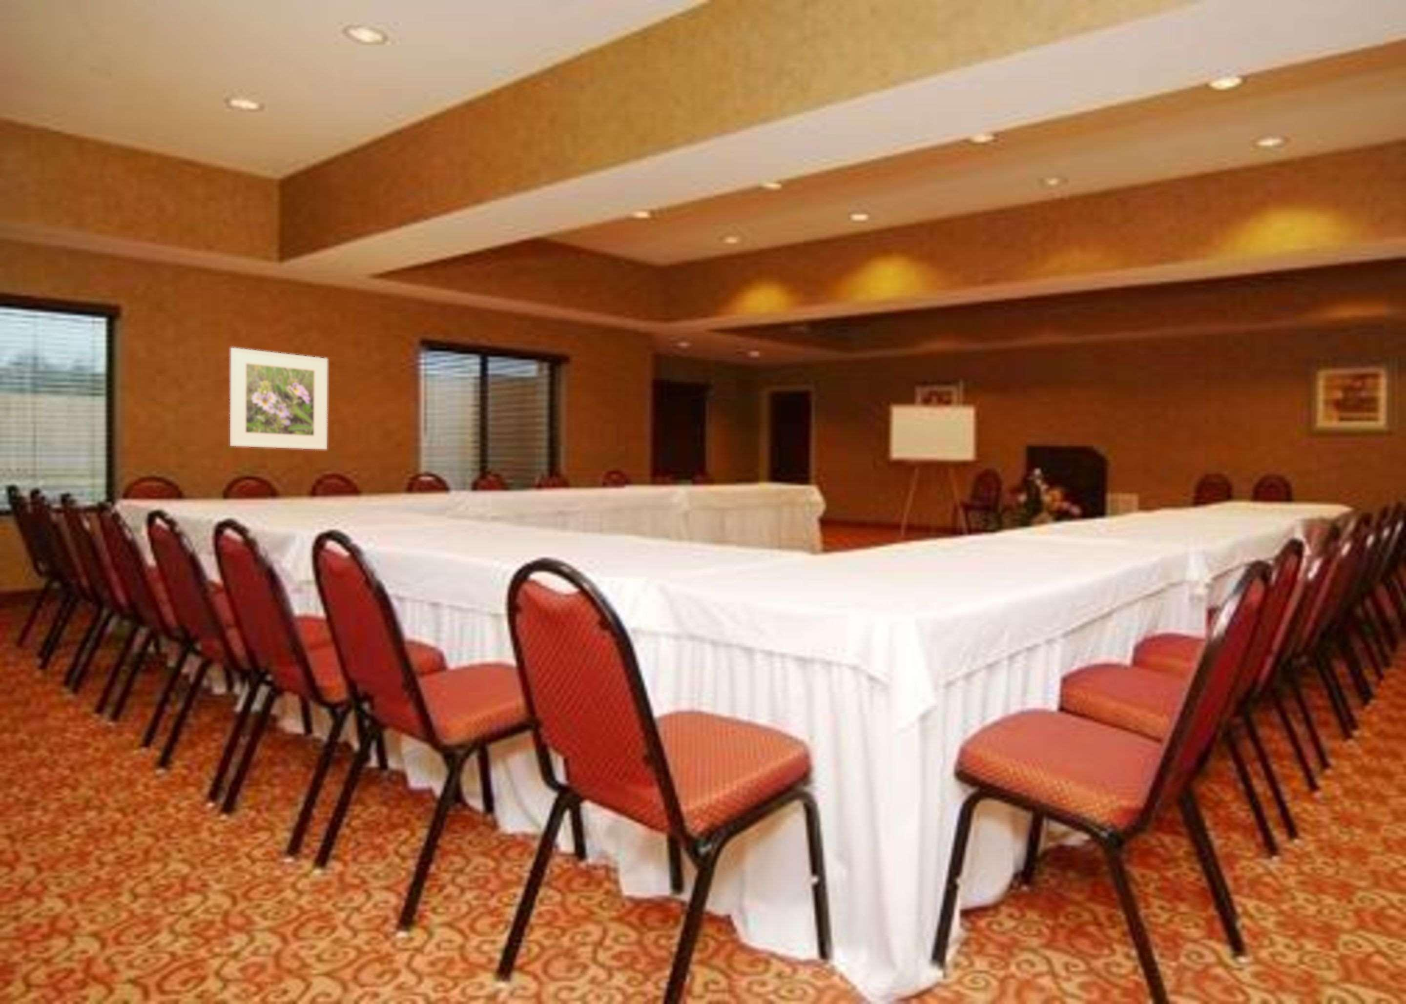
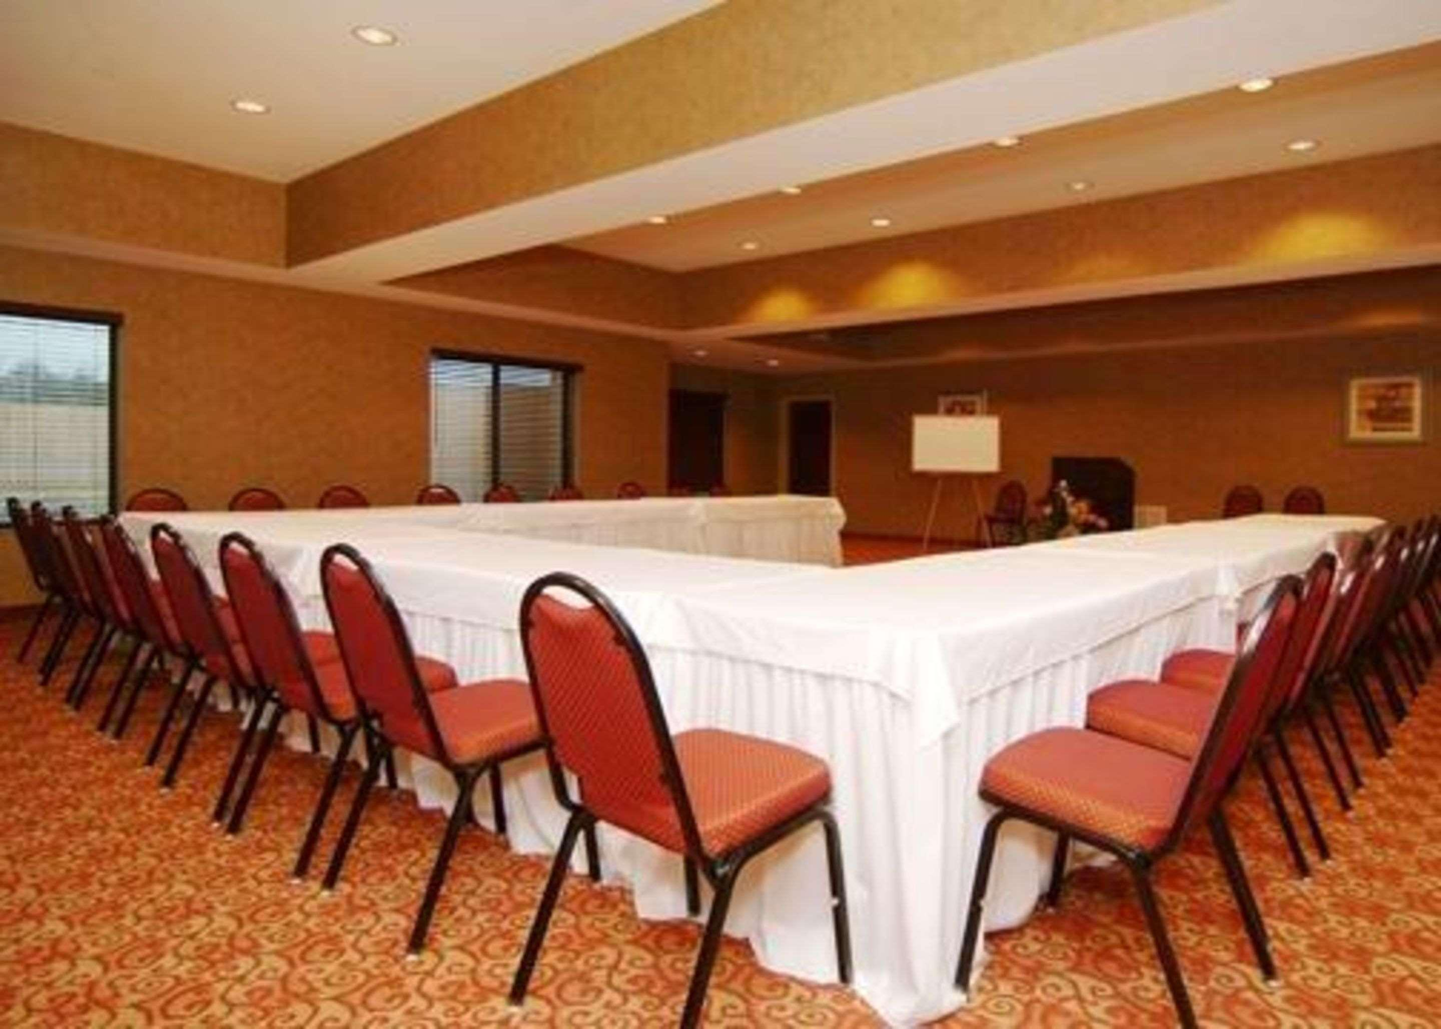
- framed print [229,347,328,450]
